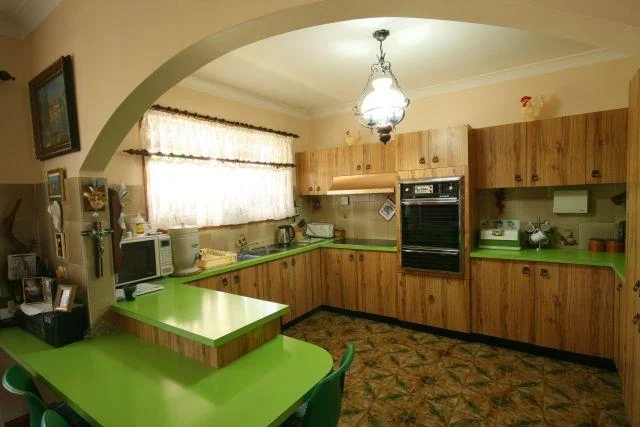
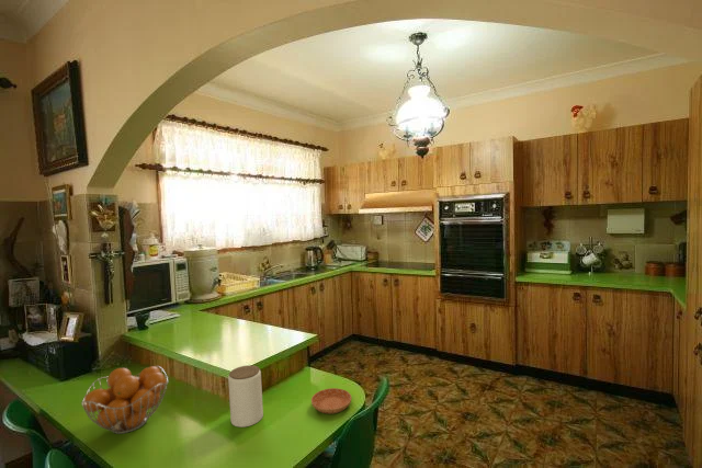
+ jar [227,364,264,429]
+ fruit basket [80,365,169,435]
+ saucer [310,387,352,415]
